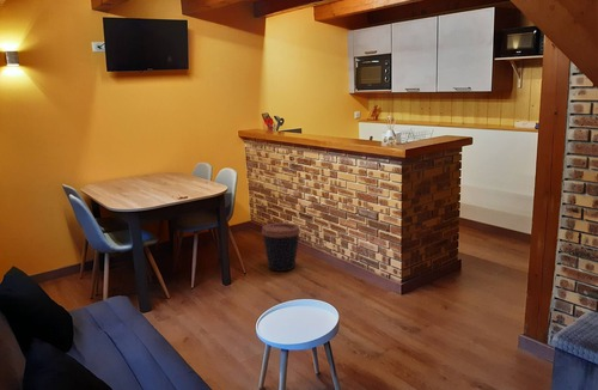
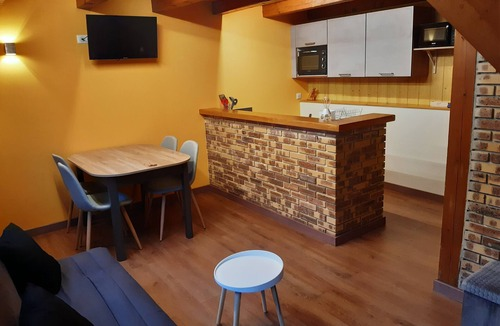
- coffee cup [261,221,301,273]
